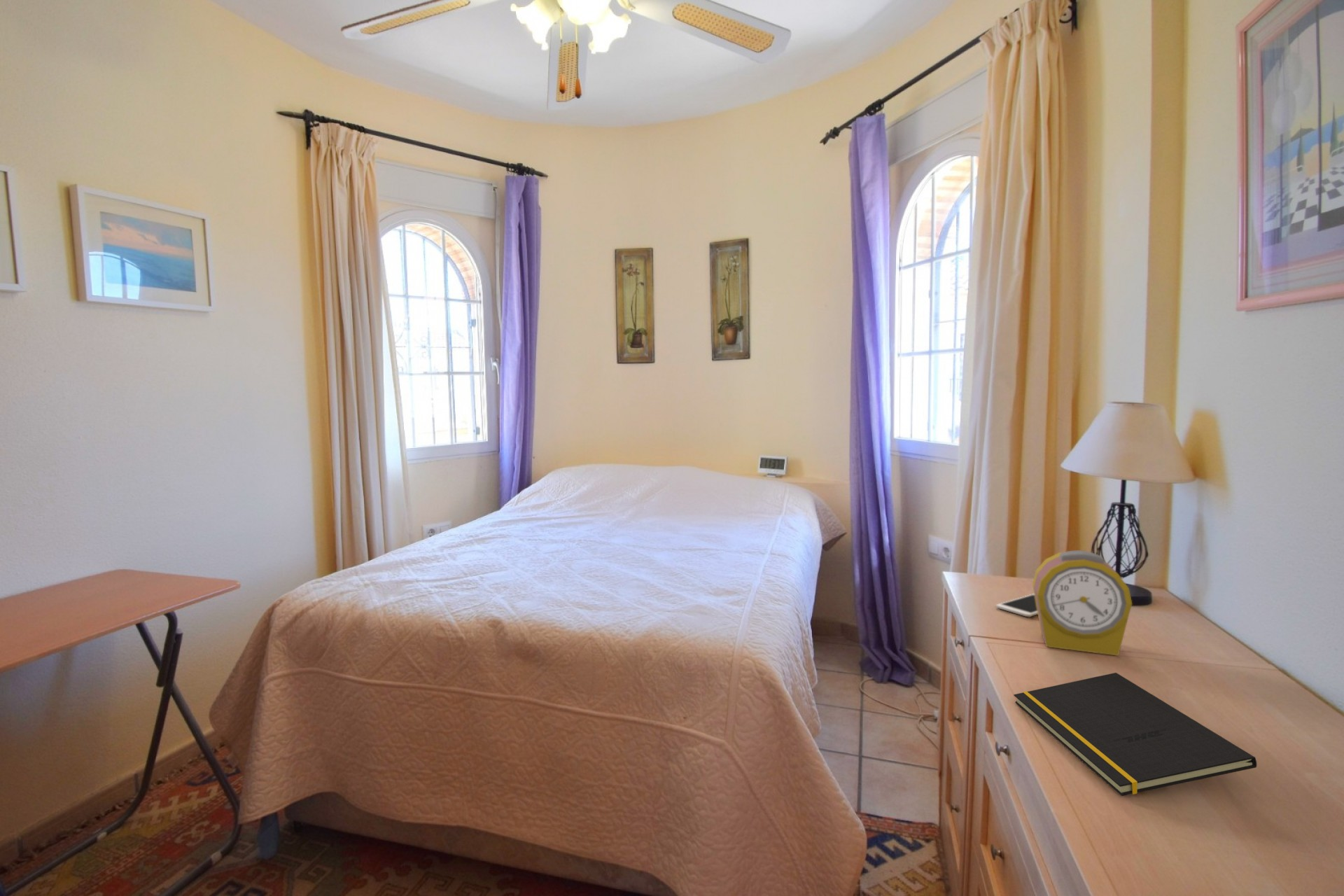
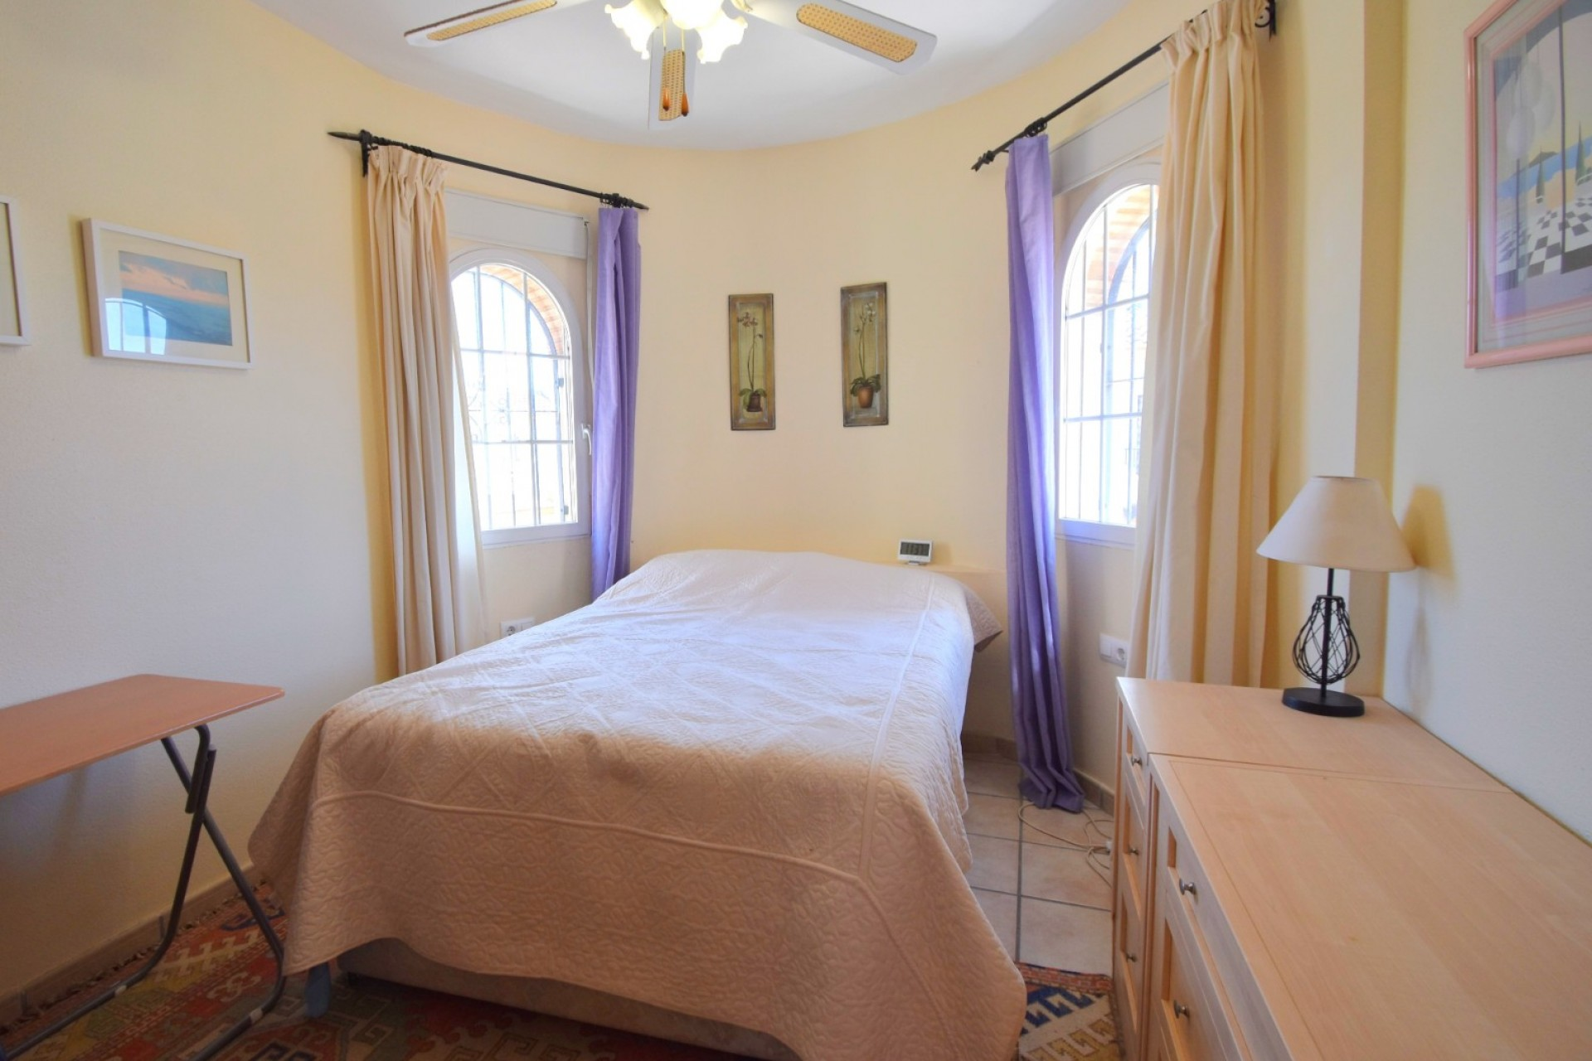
- cell phone [995,593,1038,617]
- notepad [1013,672,1257,797]
- alarm clock [1032,549,1133,657]
